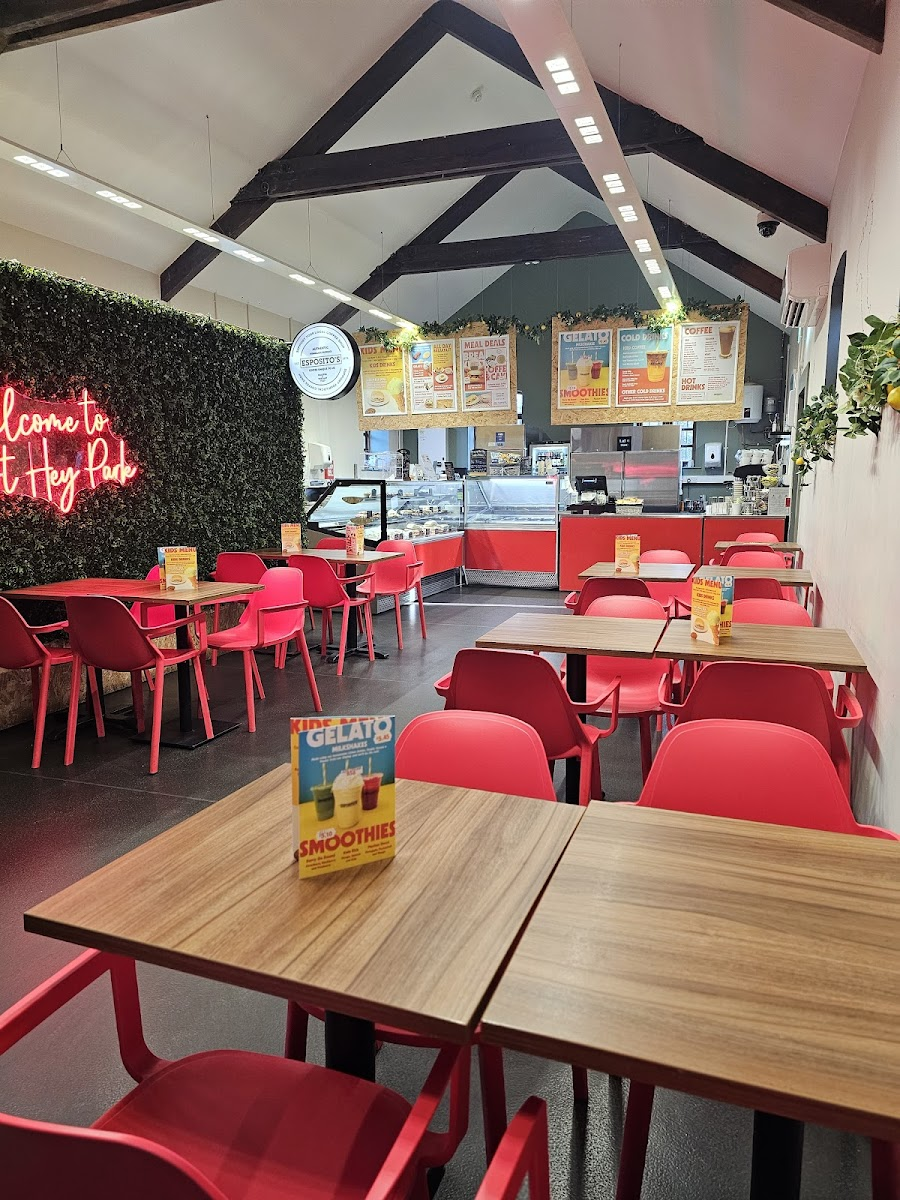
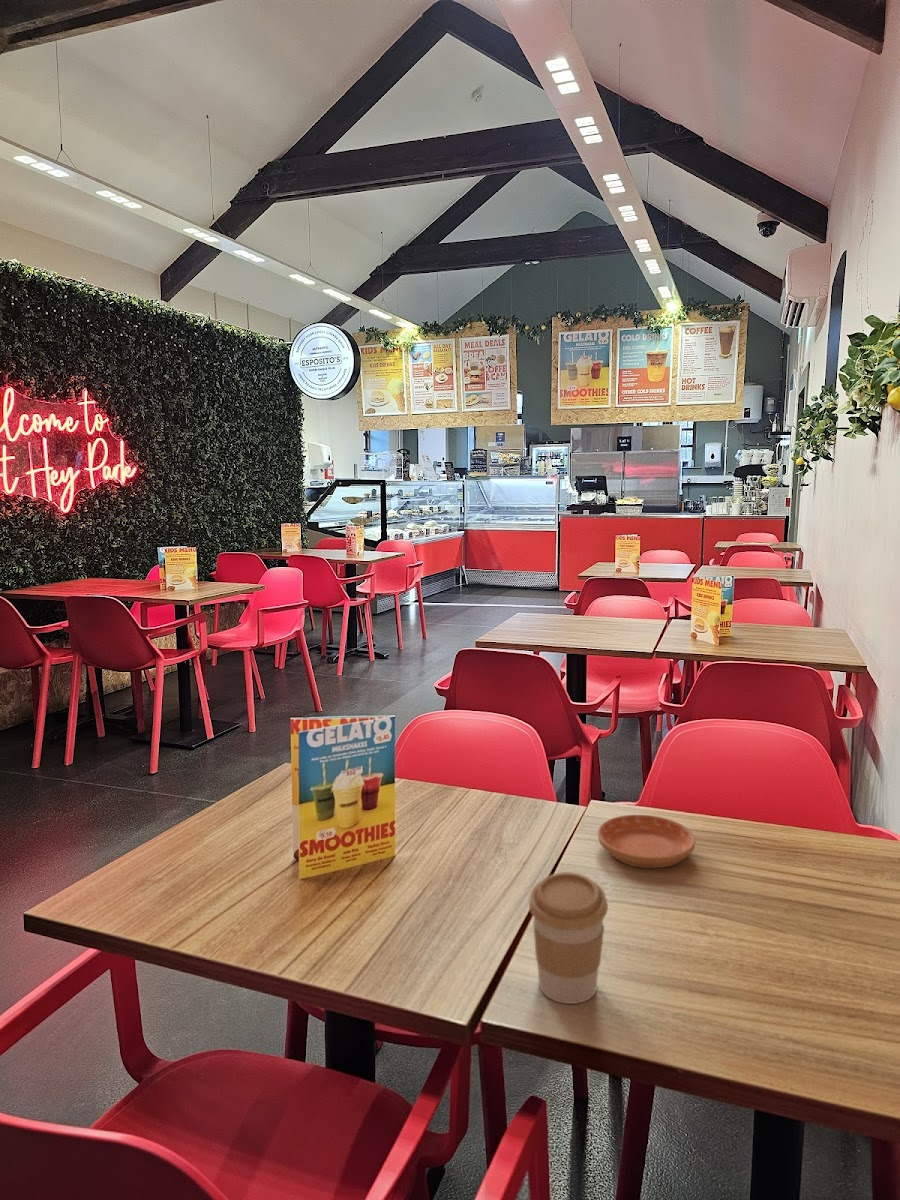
+ saucer [597,814,696,869]
+ coffee cup [528,871,609,1005]
